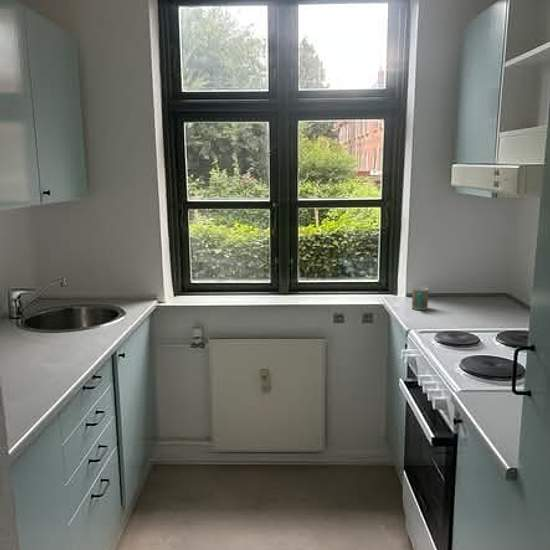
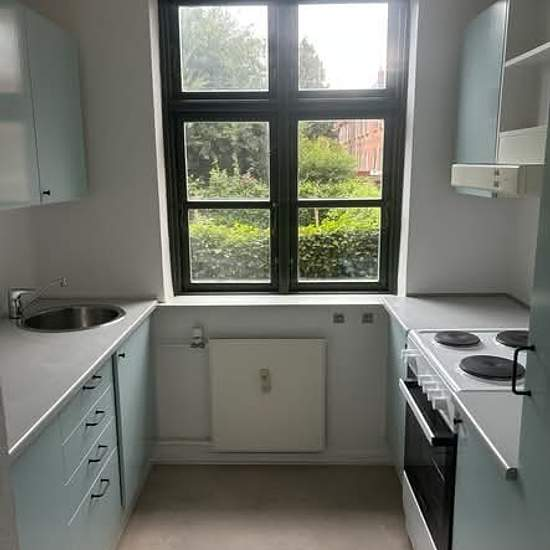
- mug [411,286,429,311]
